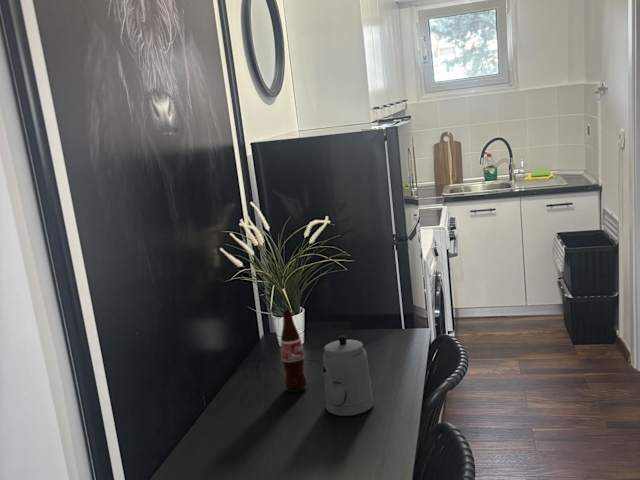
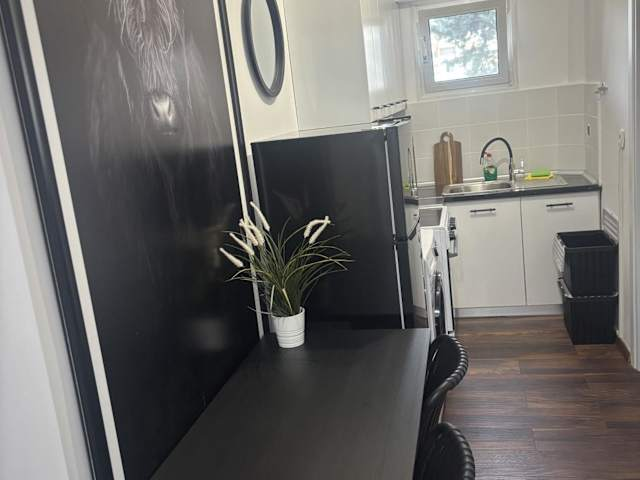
- bottle [280,309,309,393]
- teapot [321,335,374,417]
